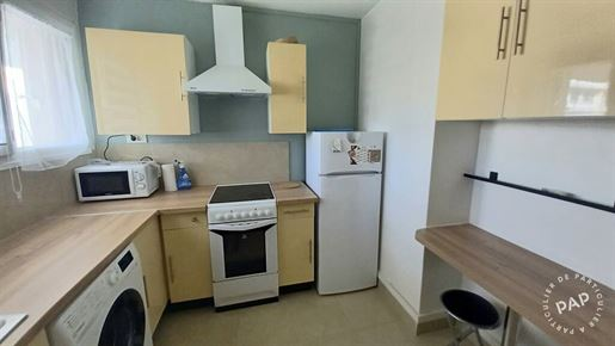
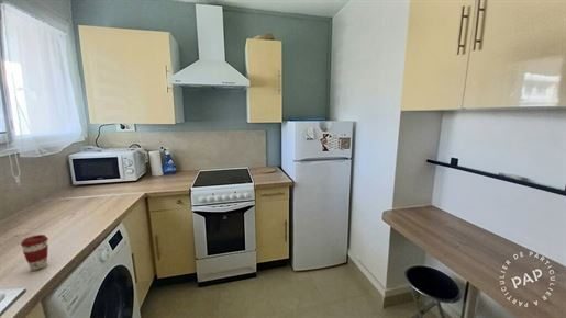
+ coffee cup [20,234,49,272]
